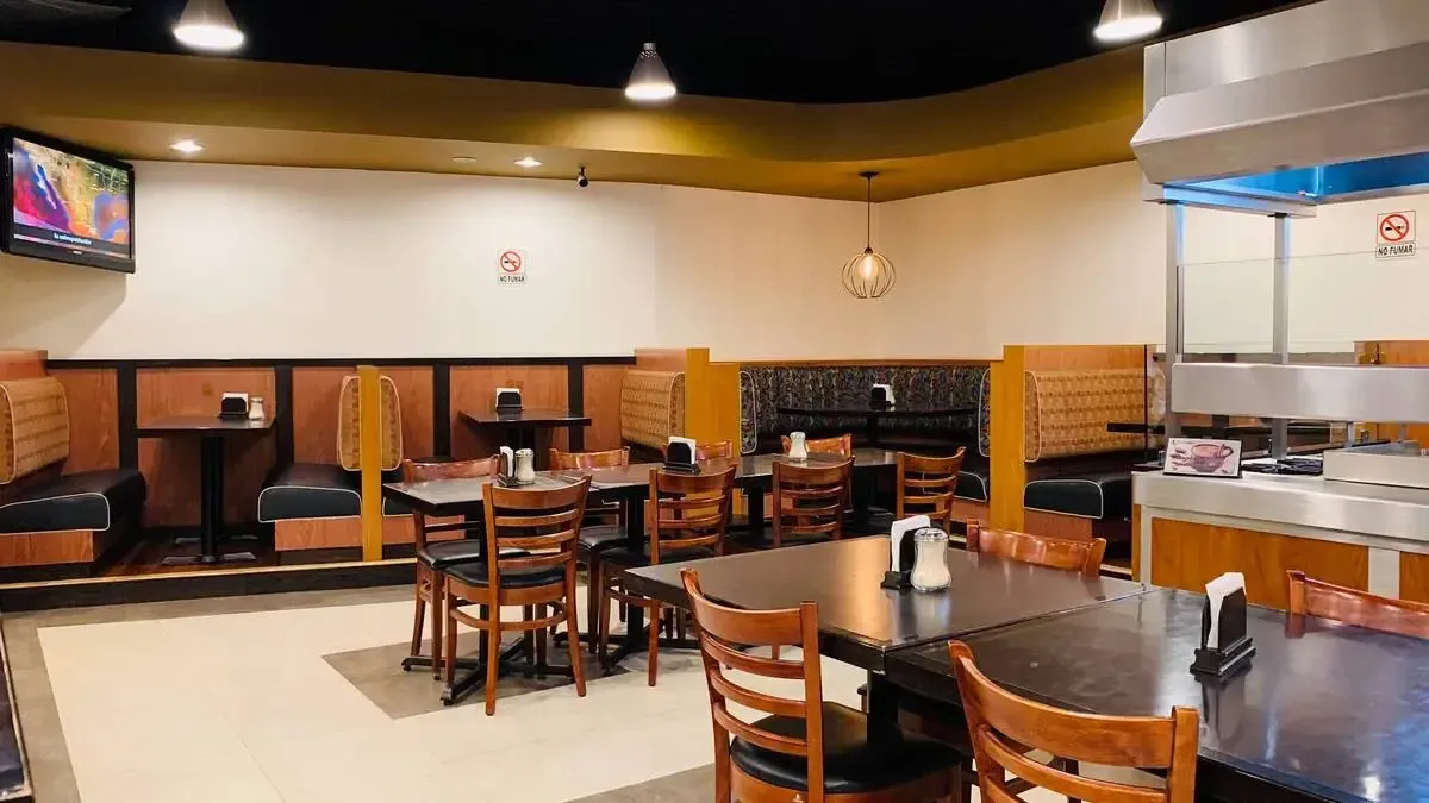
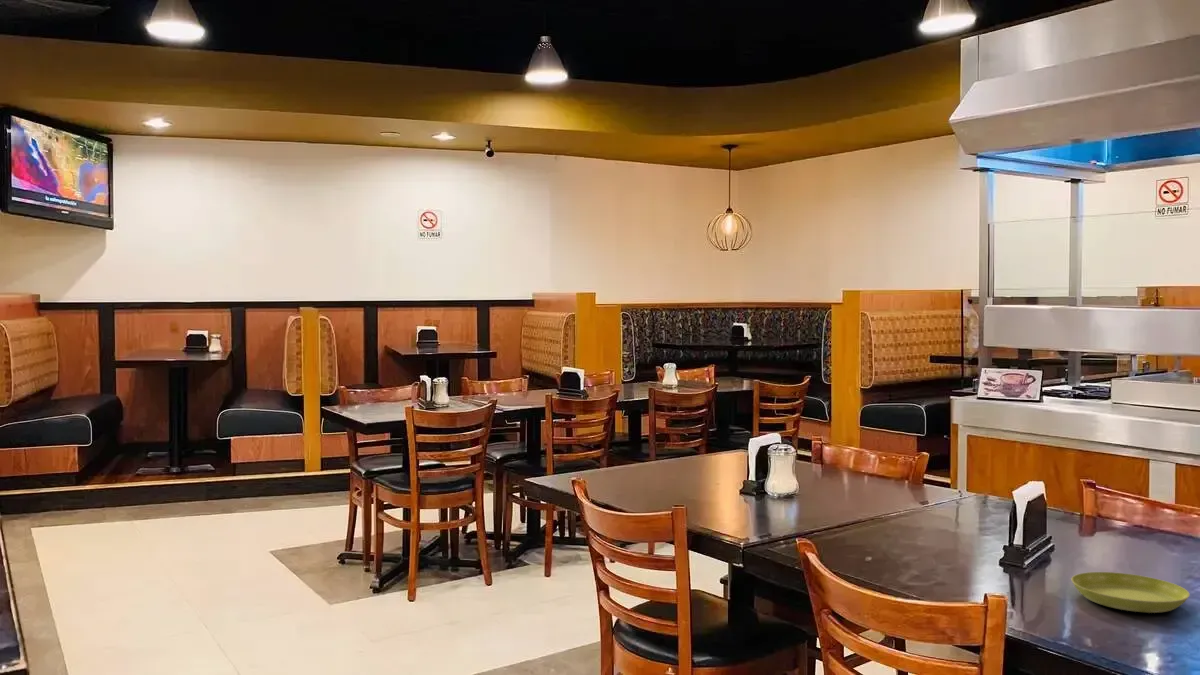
+ saucer [1070,571,1191,614]
